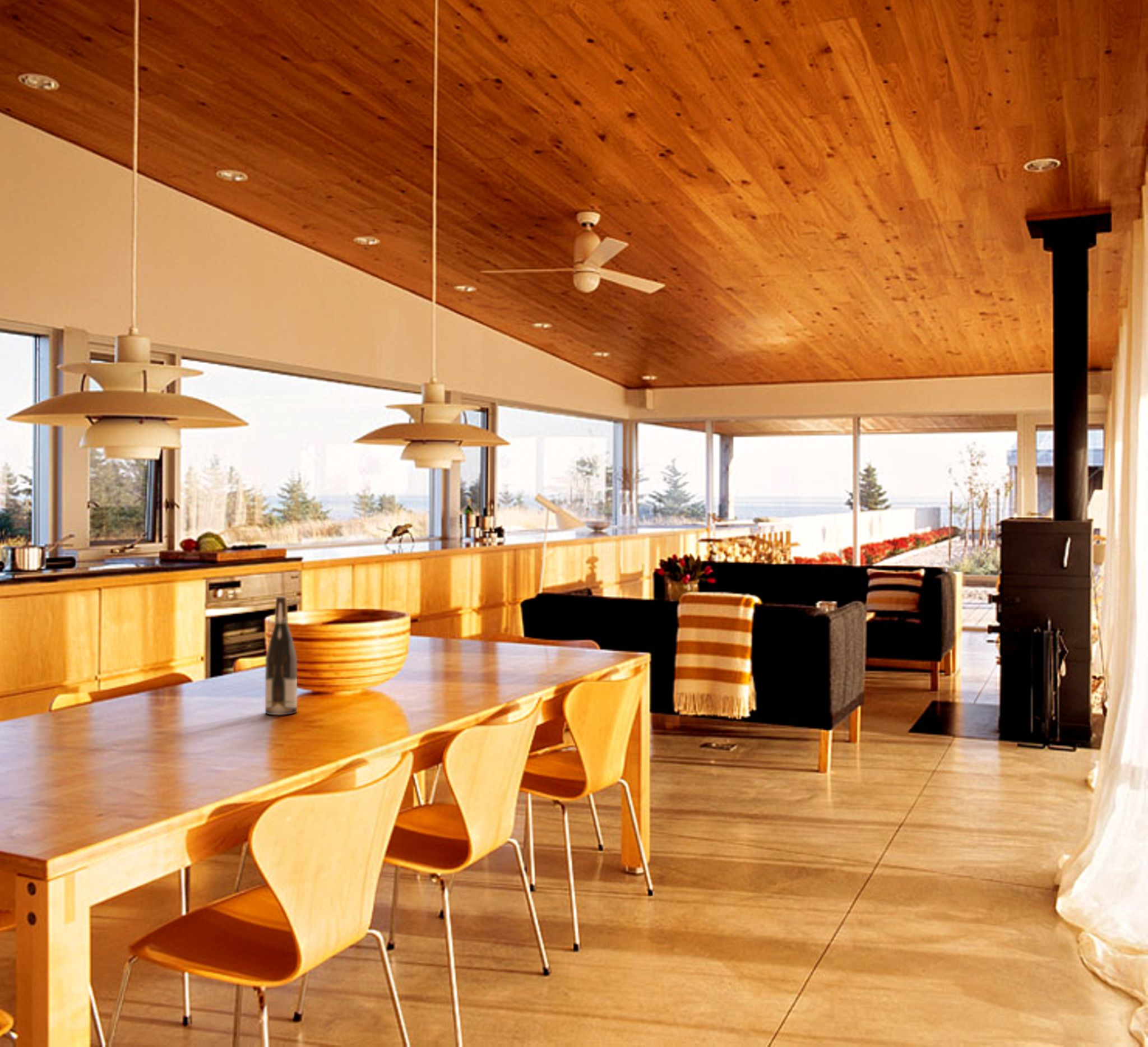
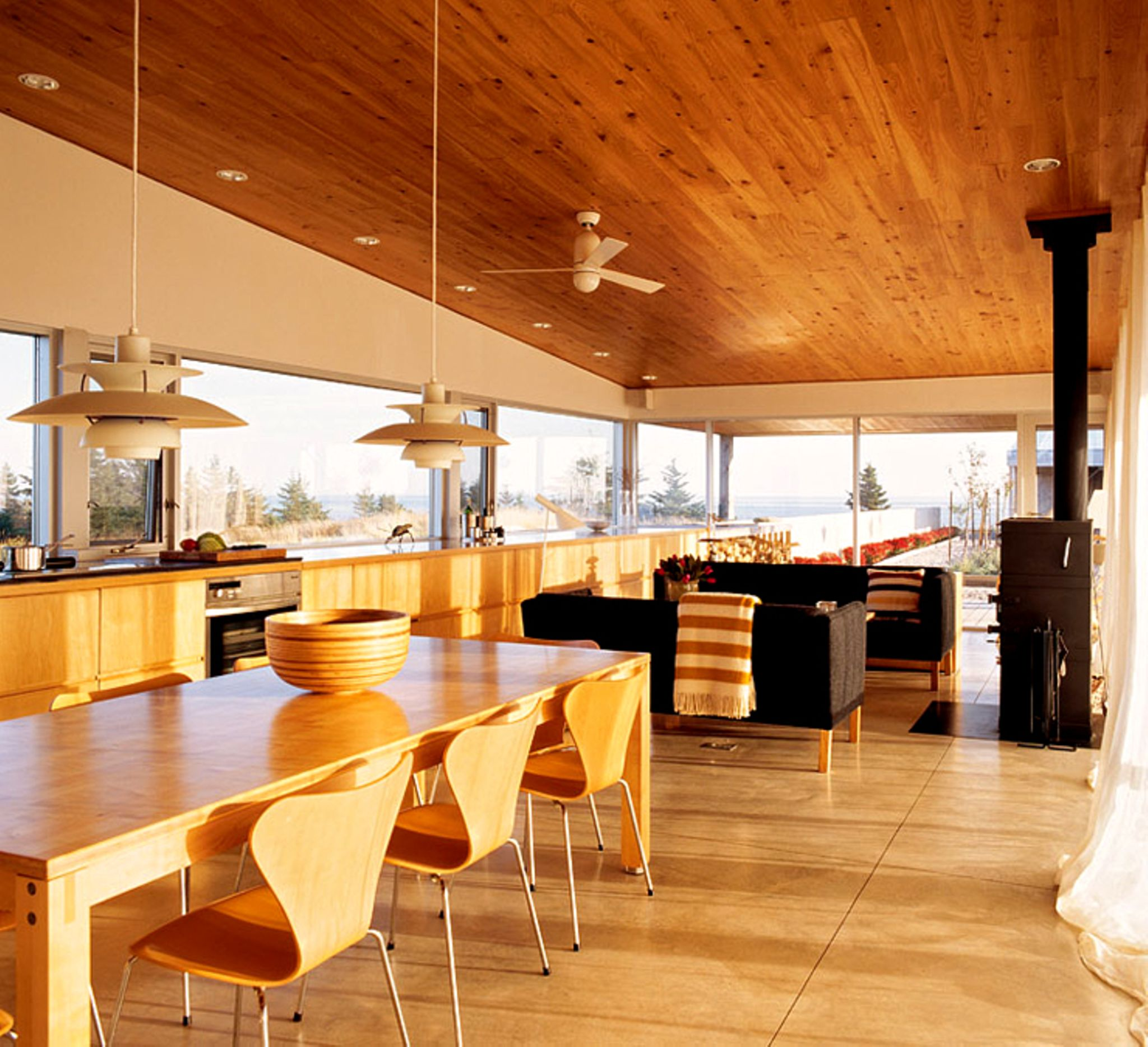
- wine bottle [265,596,298,715]
